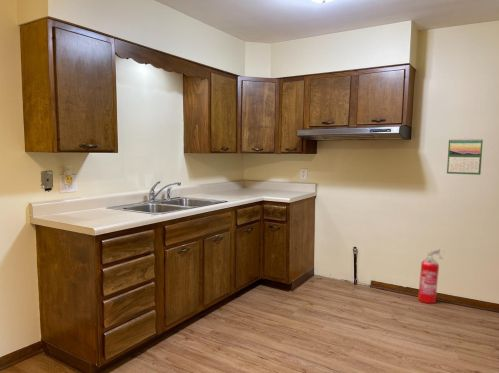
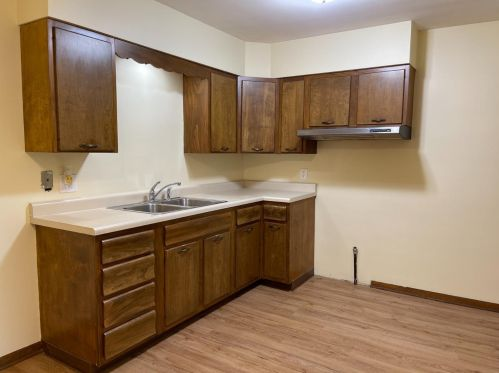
- fire extinguisher [417,247,445,304]
- calendar [446,137,484,176]
